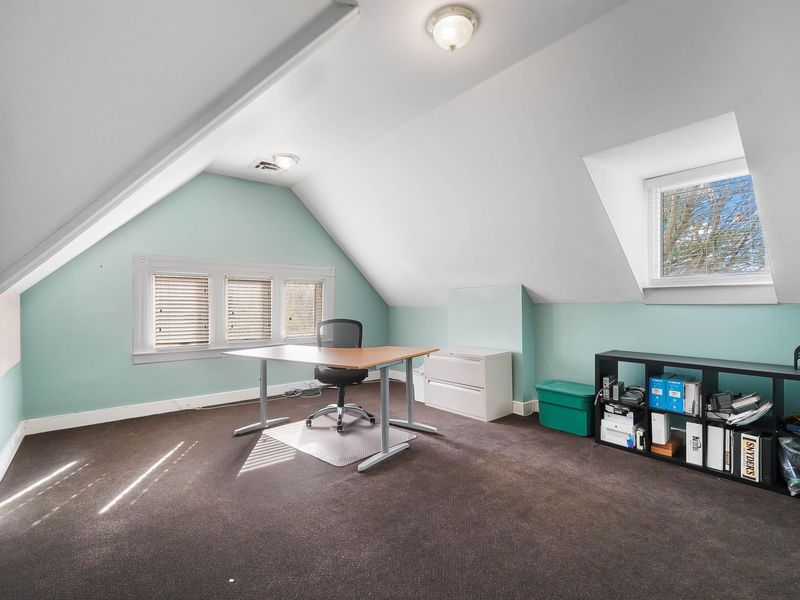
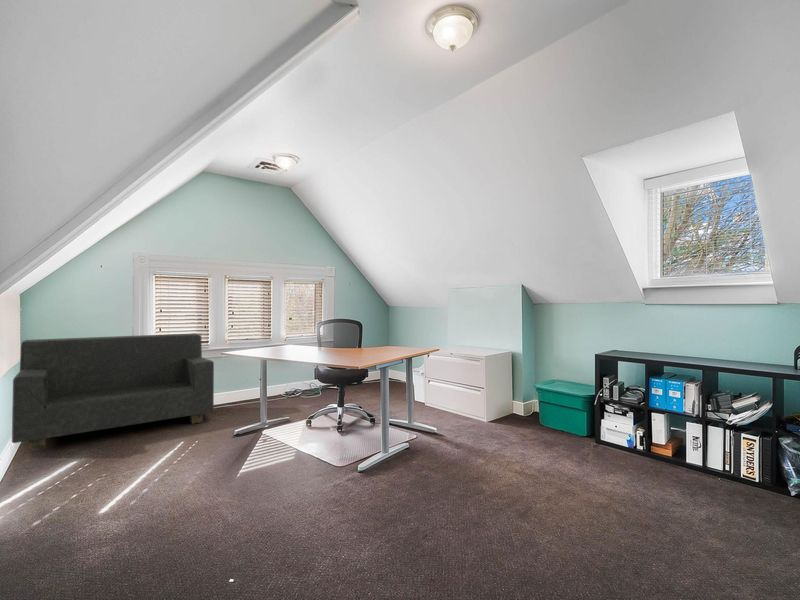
+ loveseat [11,332,215,452]
